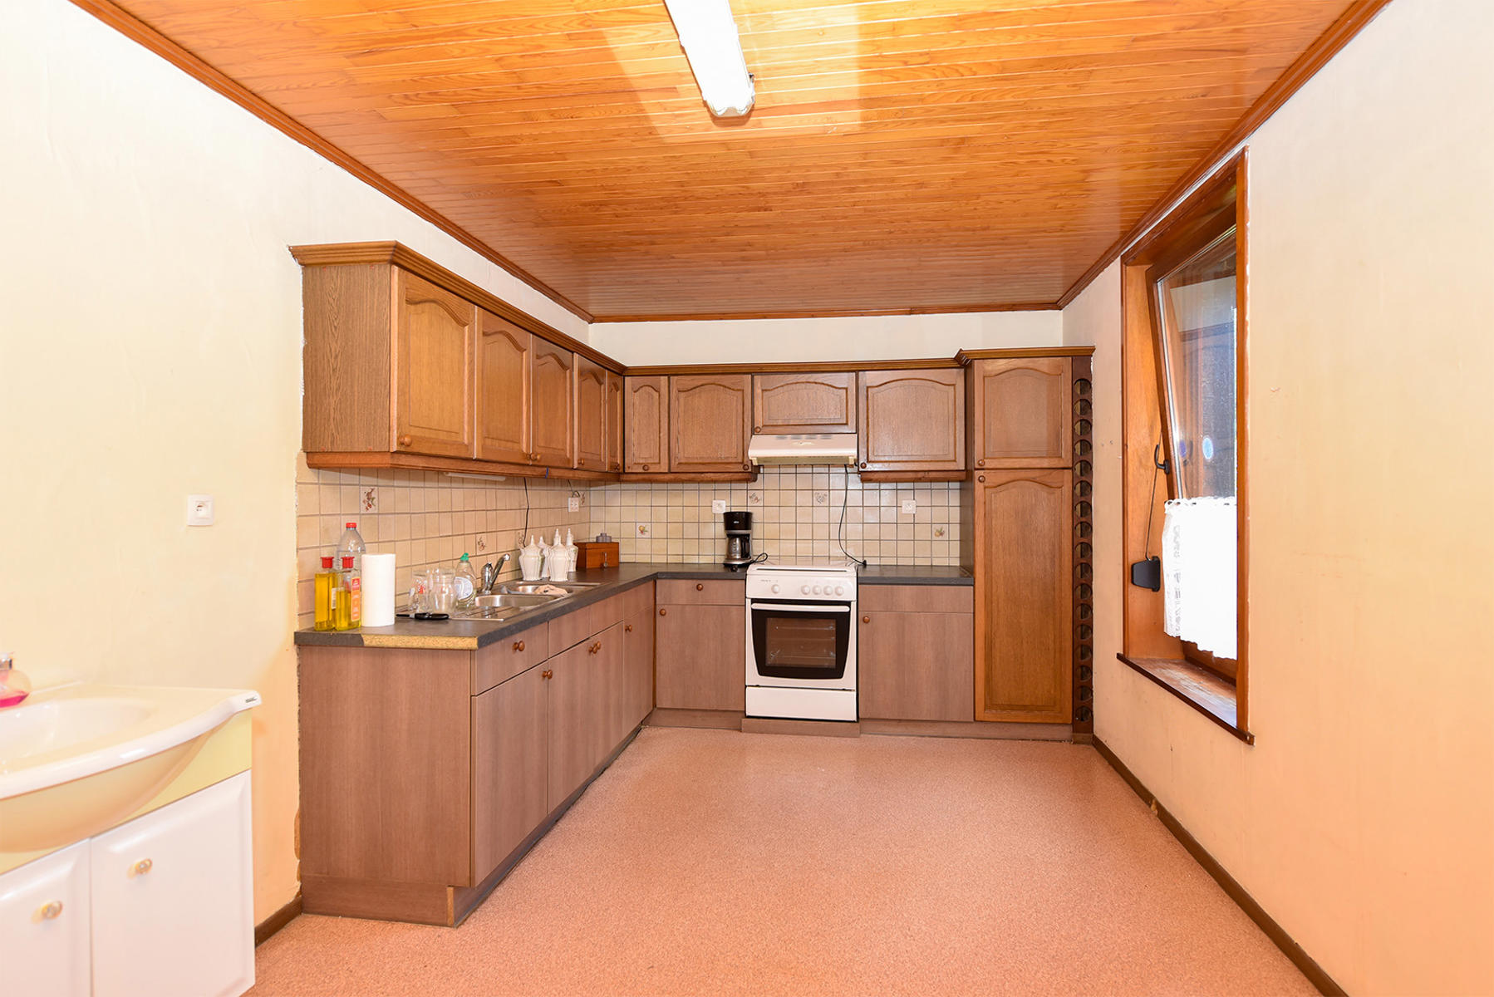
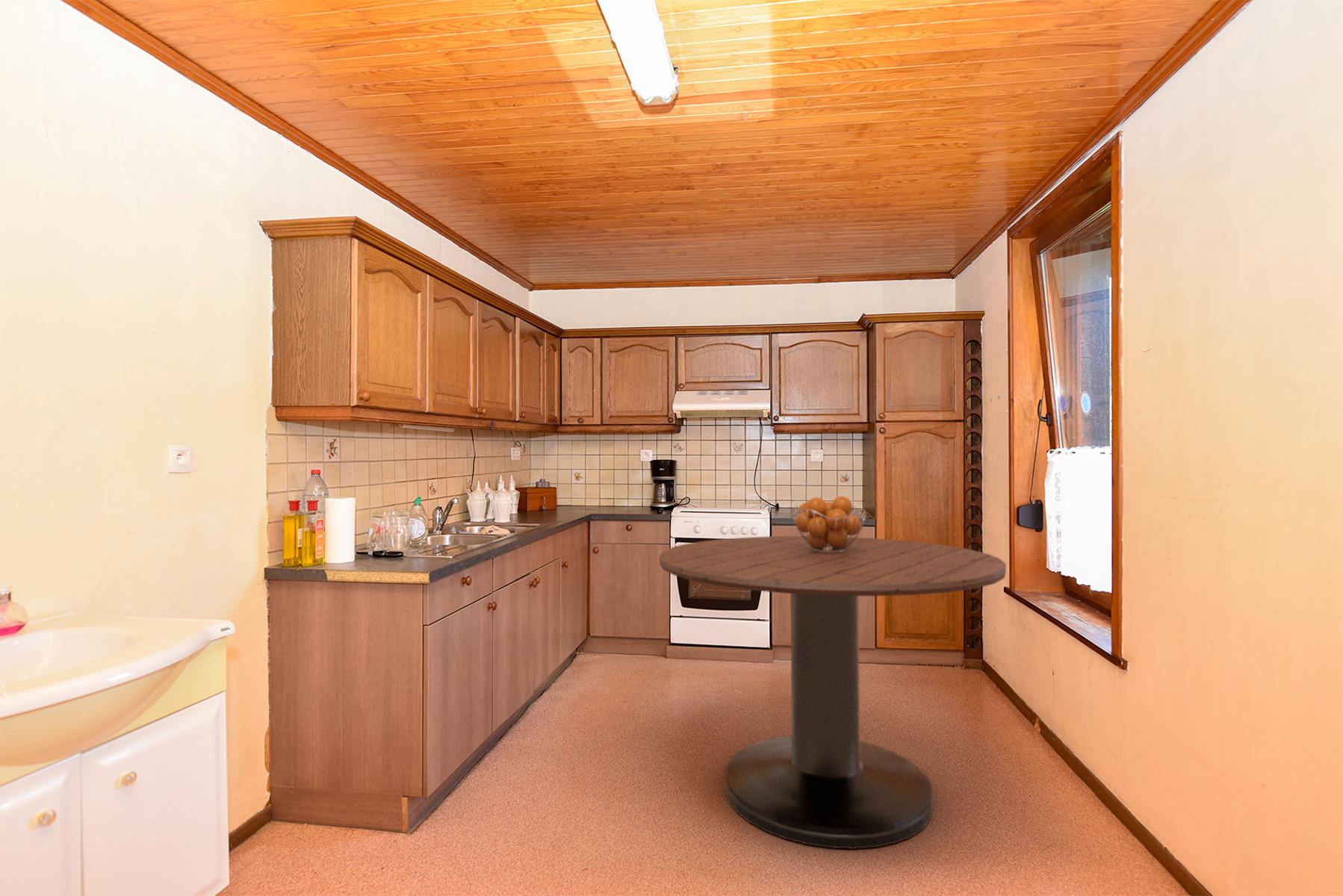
+ dining table [659,535,1007,850]
+ fruit basket [792,496,867,553]
